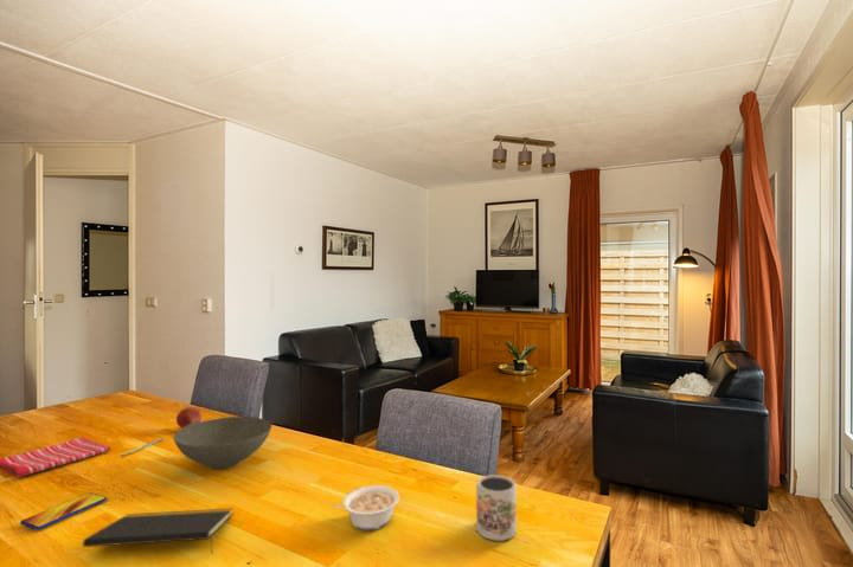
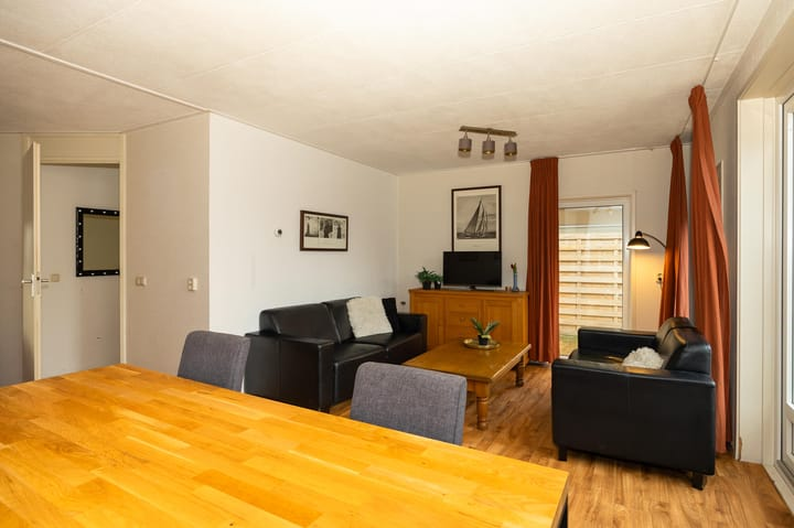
- legume [332,484,400,531]
- bowl [172,415,272,471]
- notepad [82,507,235,555]
- pen [120,437,163,458]
- dish towel [0,436,111,478]
- smartphone [19,491,108,531]
- fruit [175,406,203,430]
- mug [475,473,518,542]
